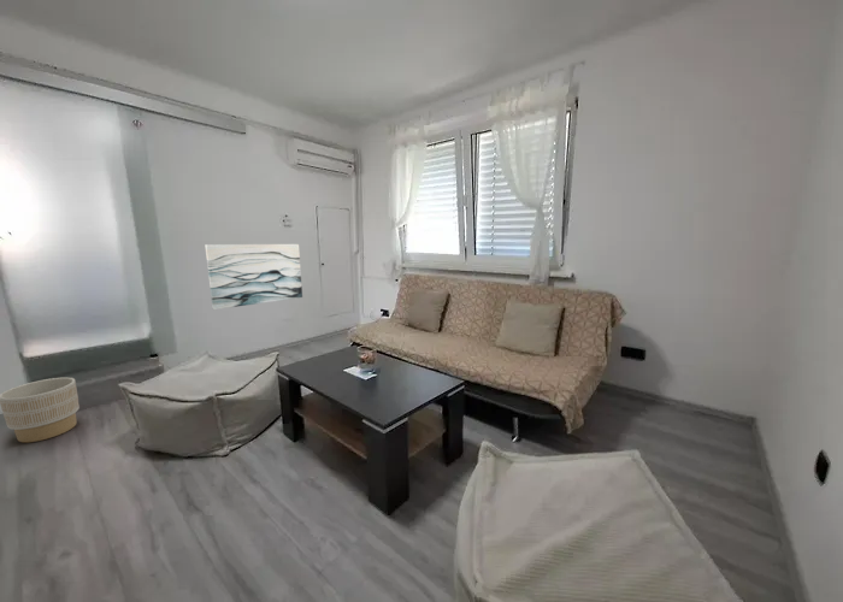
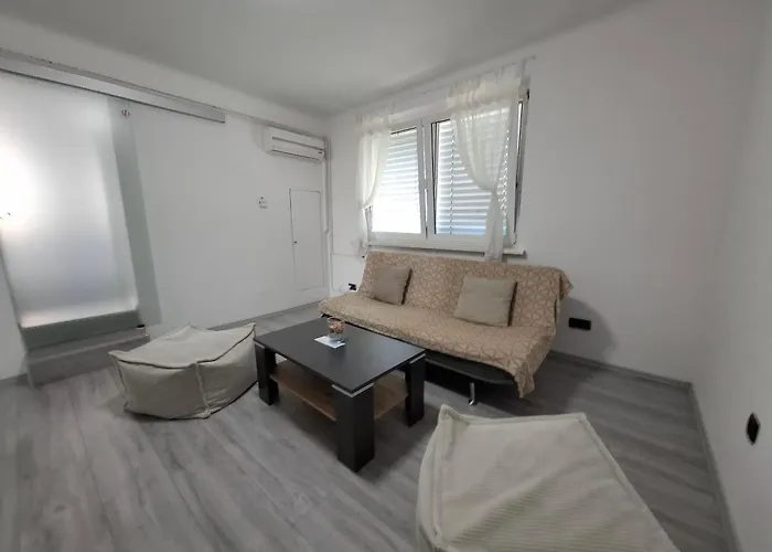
- planter [0,377,81,443]
- wall art [204,243,303,311]
